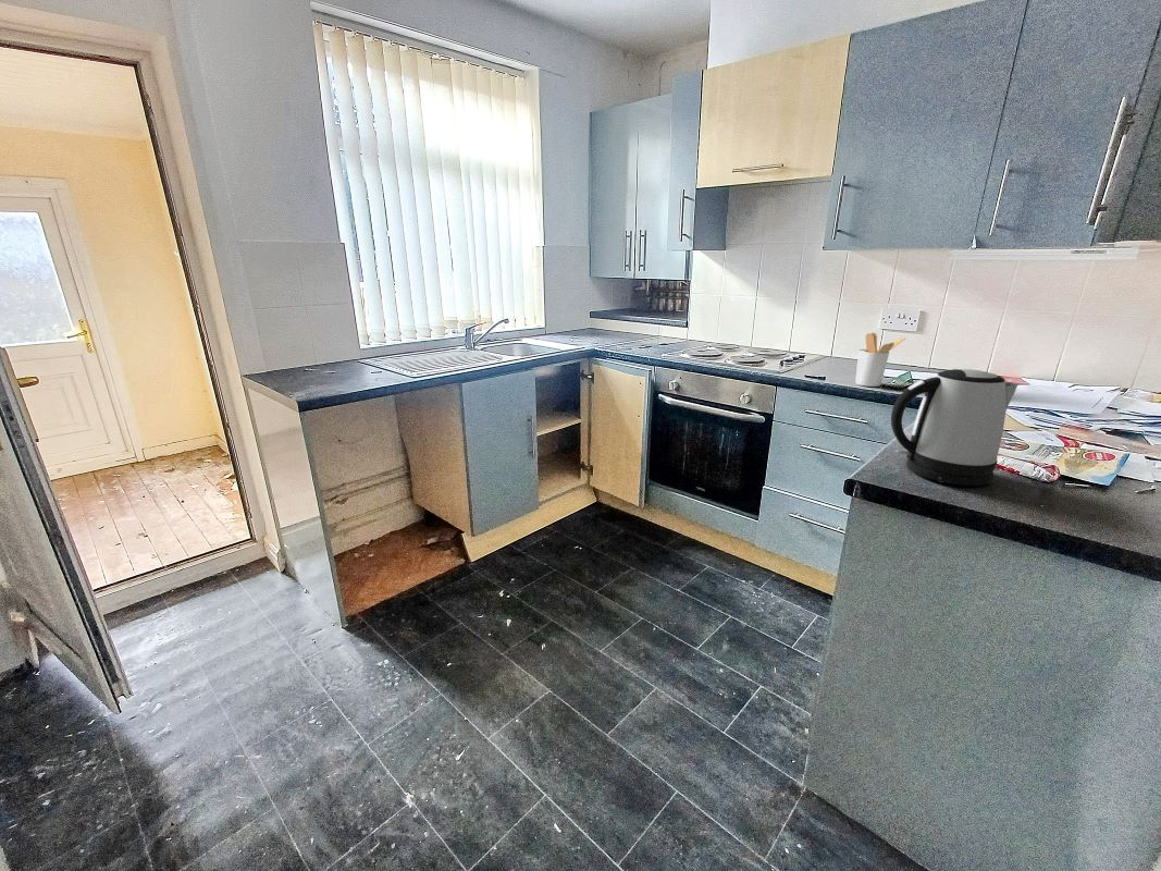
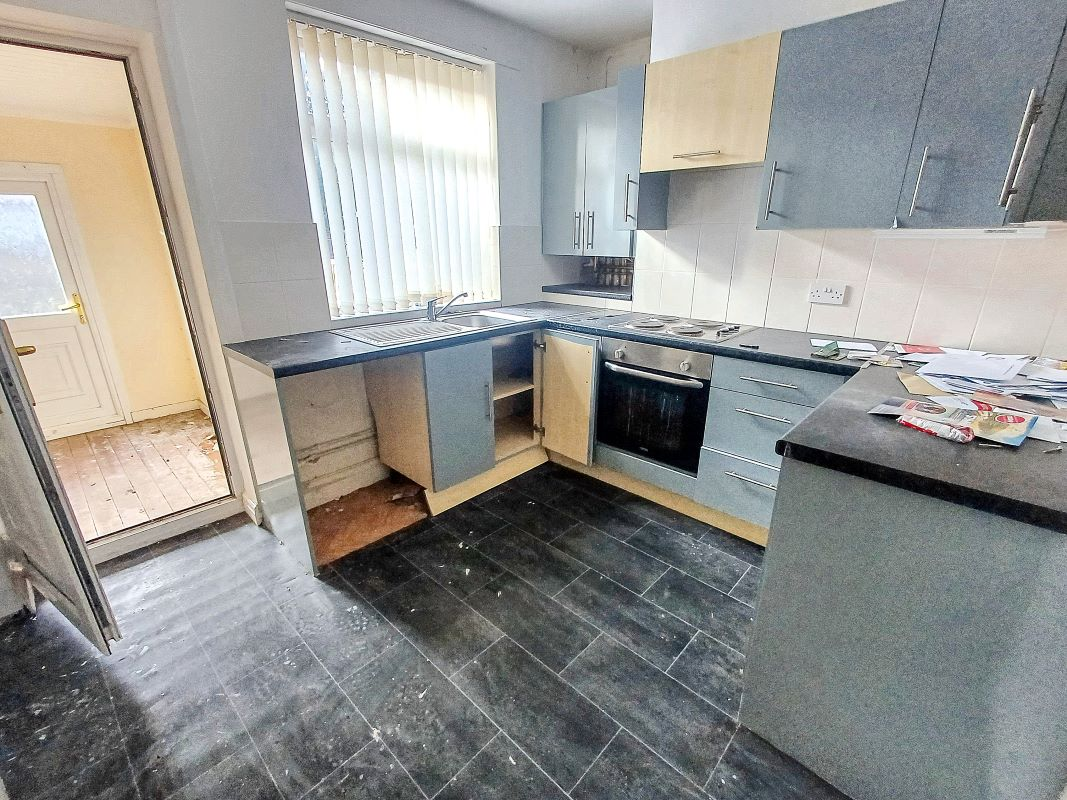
- kettle [890,368,1020,487]
- utensil holder [854,332,906,388]
